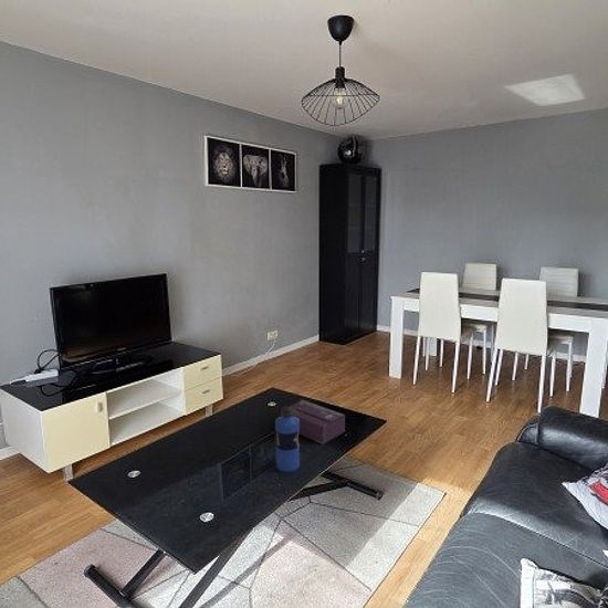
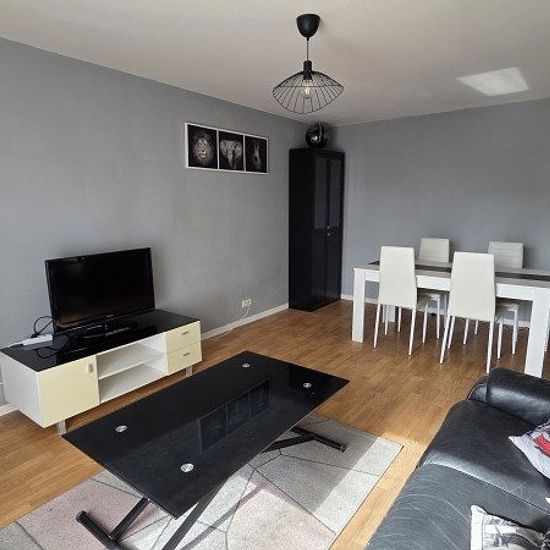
- water bottle [274,403,301,473]
- tissue box [280,399,346,445]
